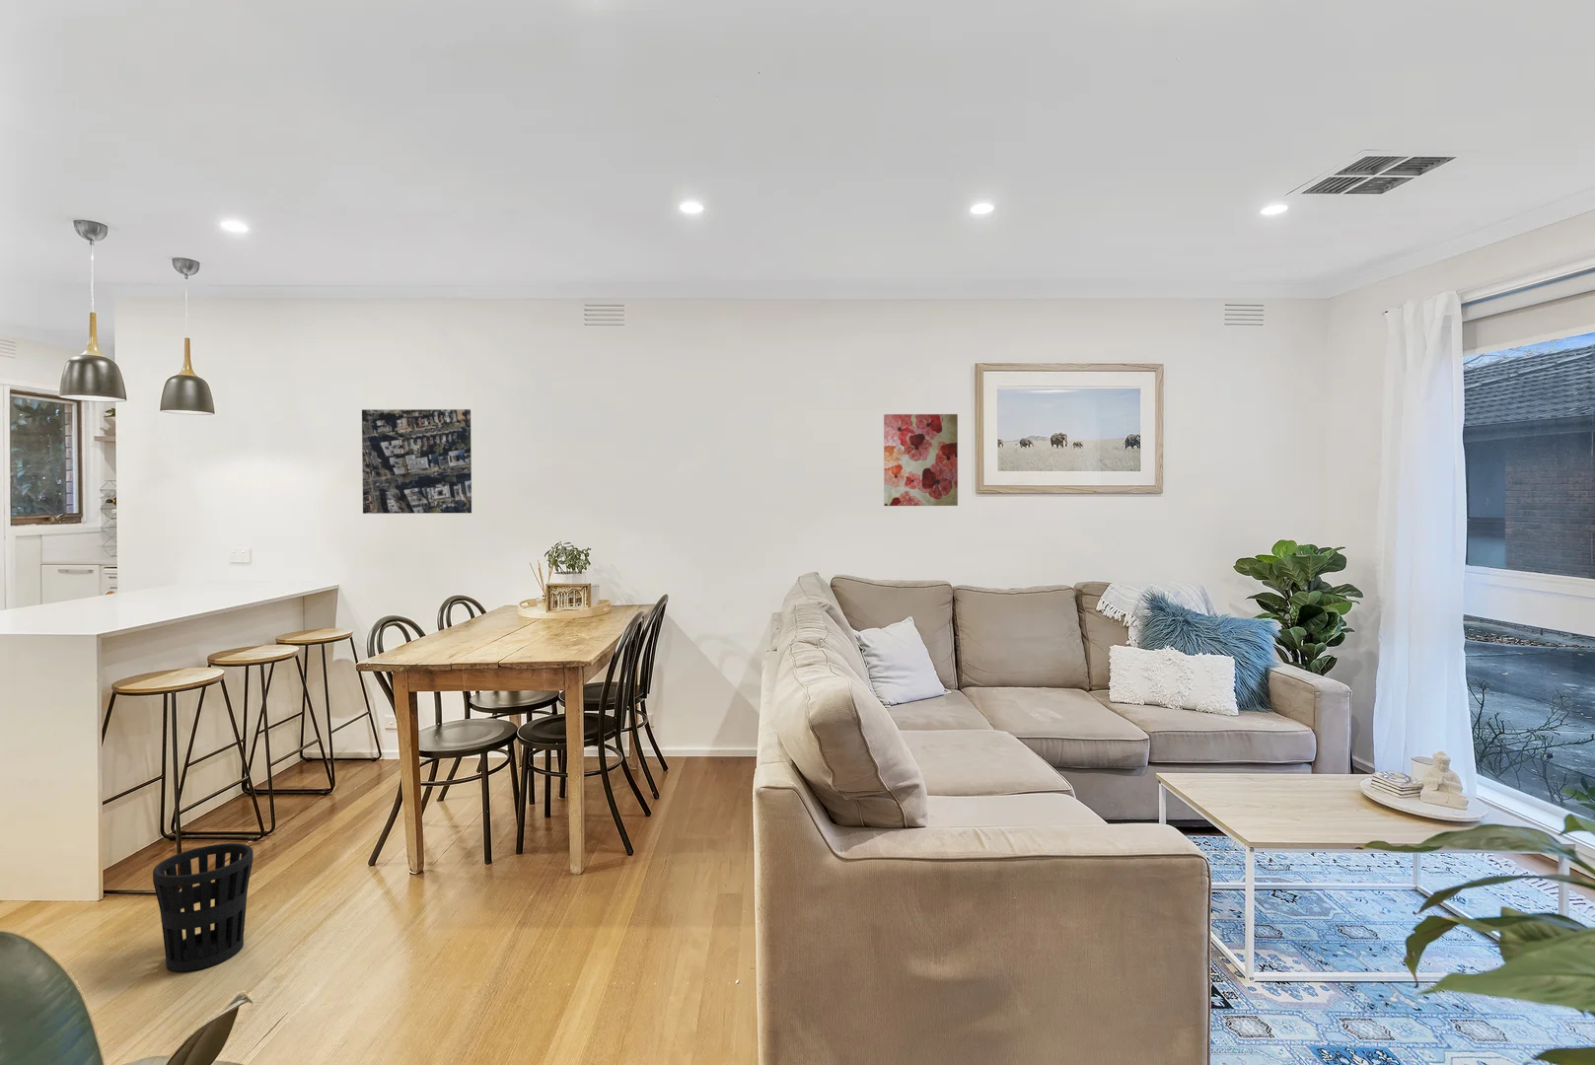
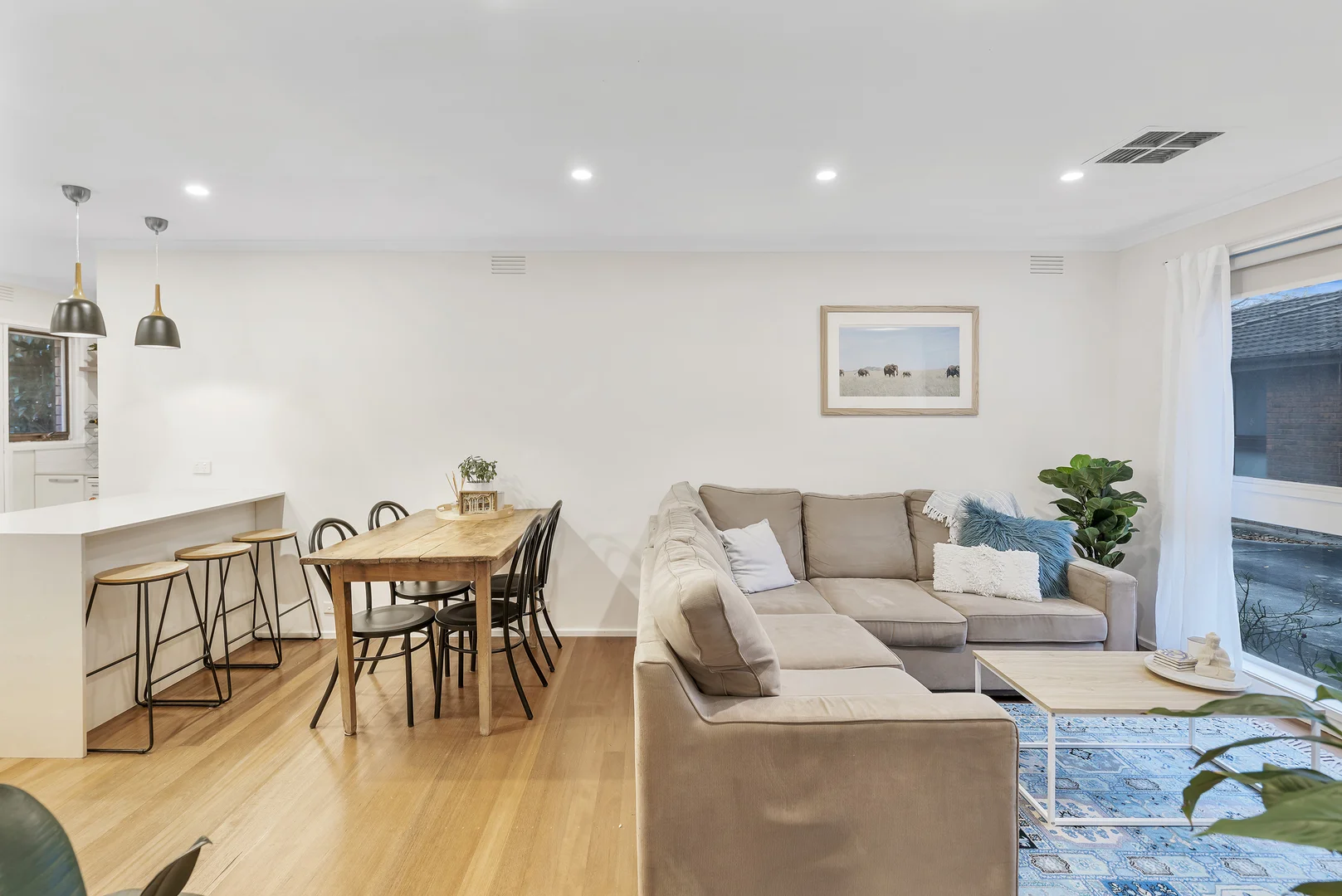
- wall art [883,414,959,506]
- wastebasket [152,843,254,972]
- aerial map [361,408,473,515]
